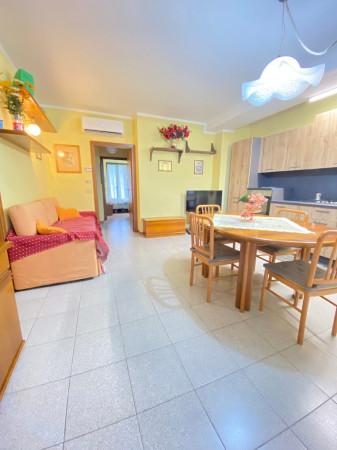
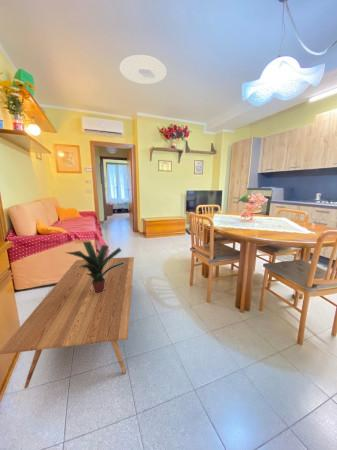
+ ceiling light [119,54,168,85]
+ potted plant [63,240,125,294]
+ coffee table [0,256,135,389]
